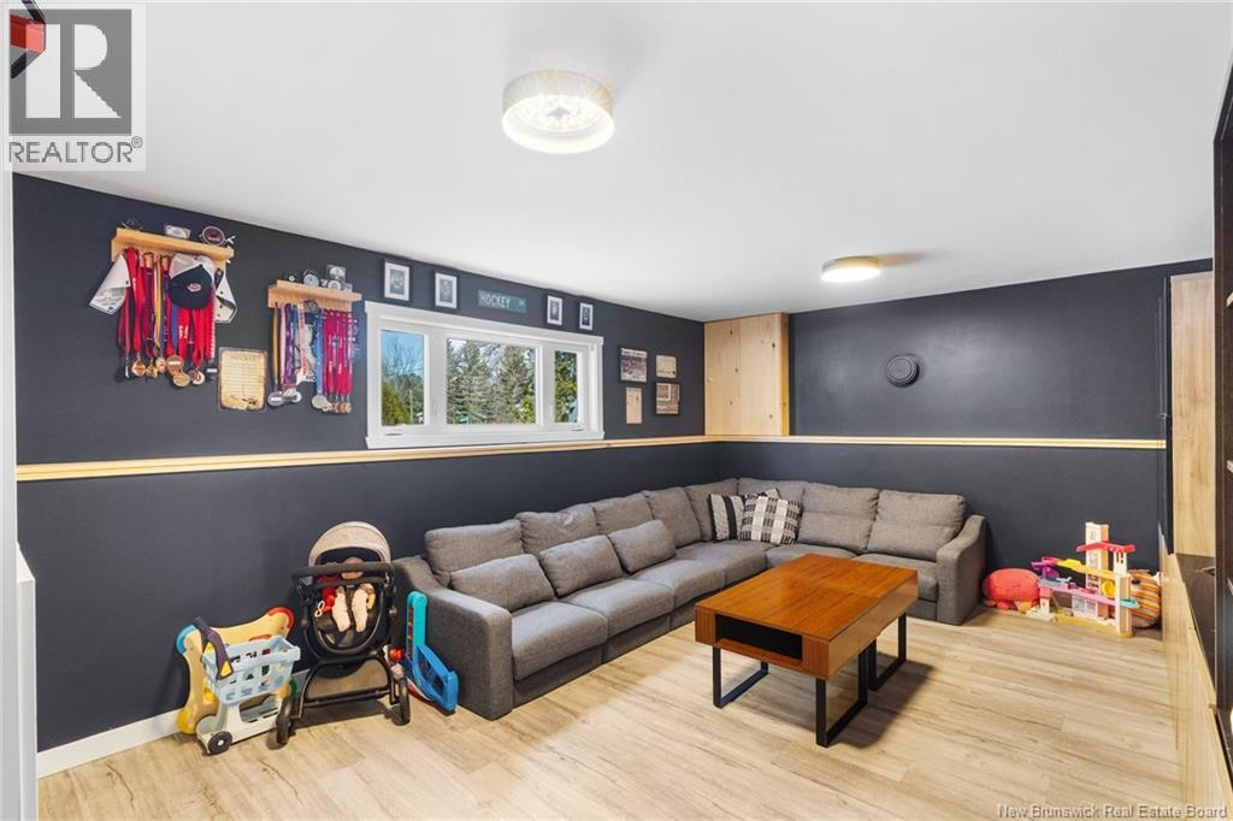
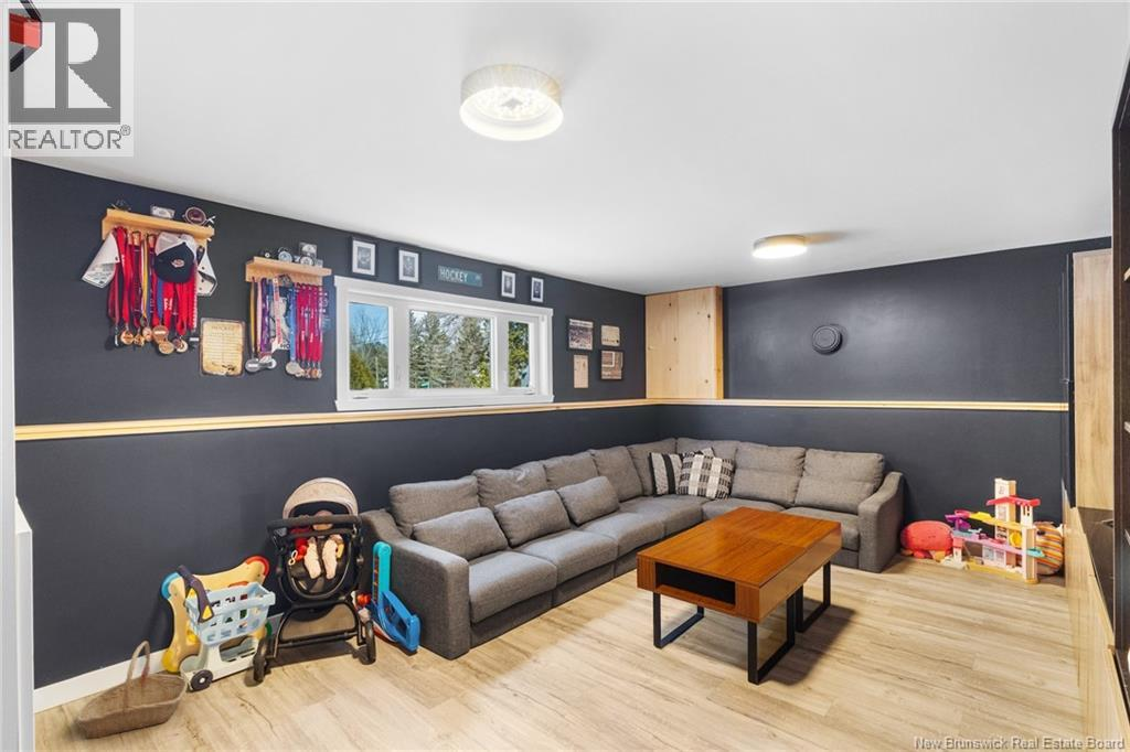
+ basket [75,641,189,740]
